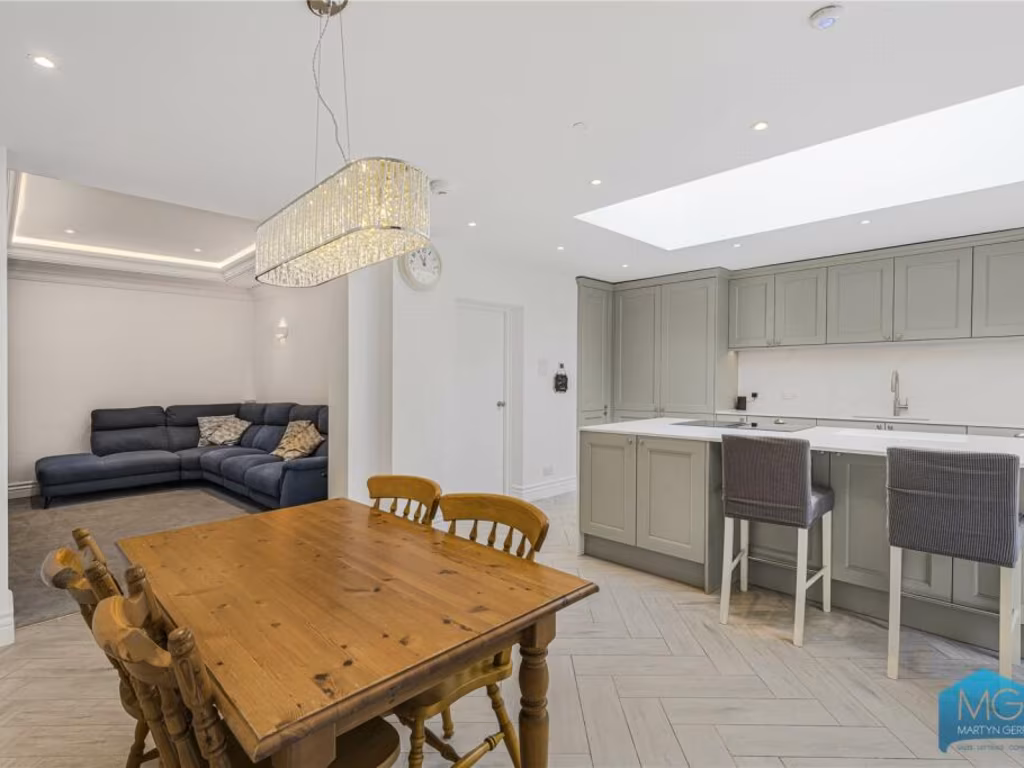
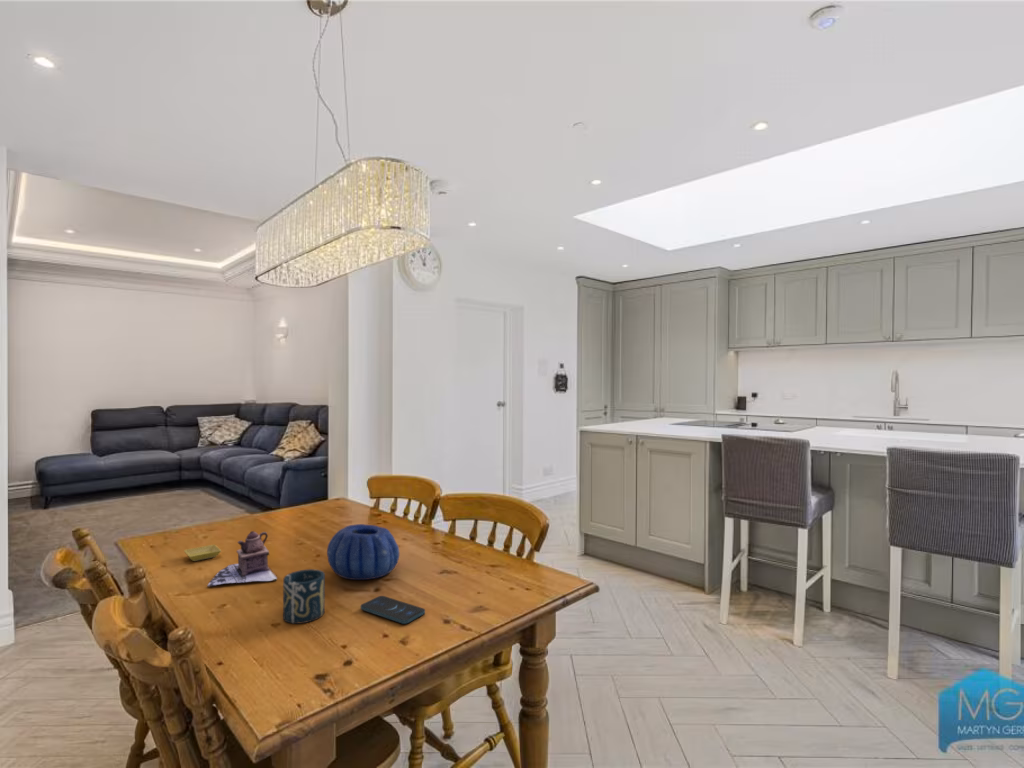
+ decorative bowl [326,523,400,581]
+ cup [282,568,326,625]
+ saucer [183,544,222,562]
+ teapot [206,530,278,588]
+ smartphone [360,595,426,625]
